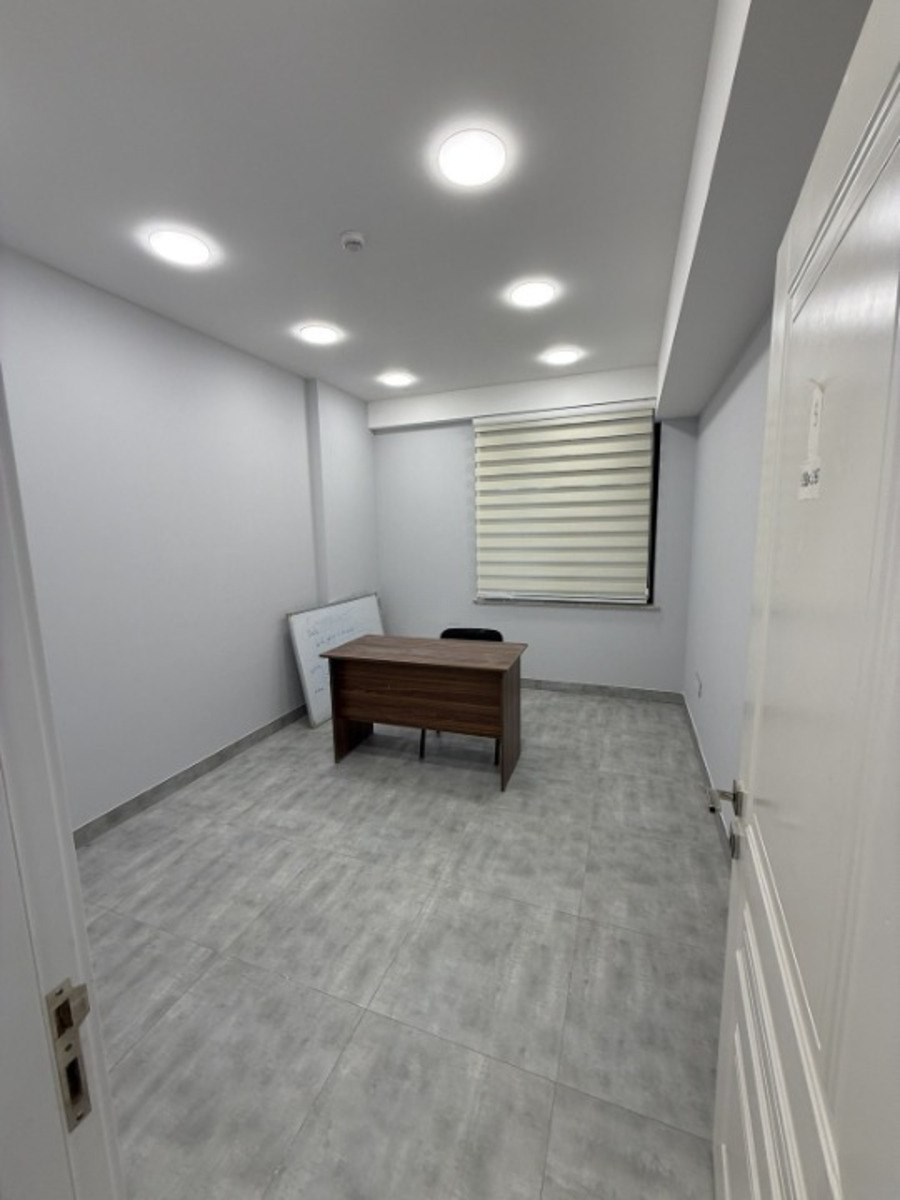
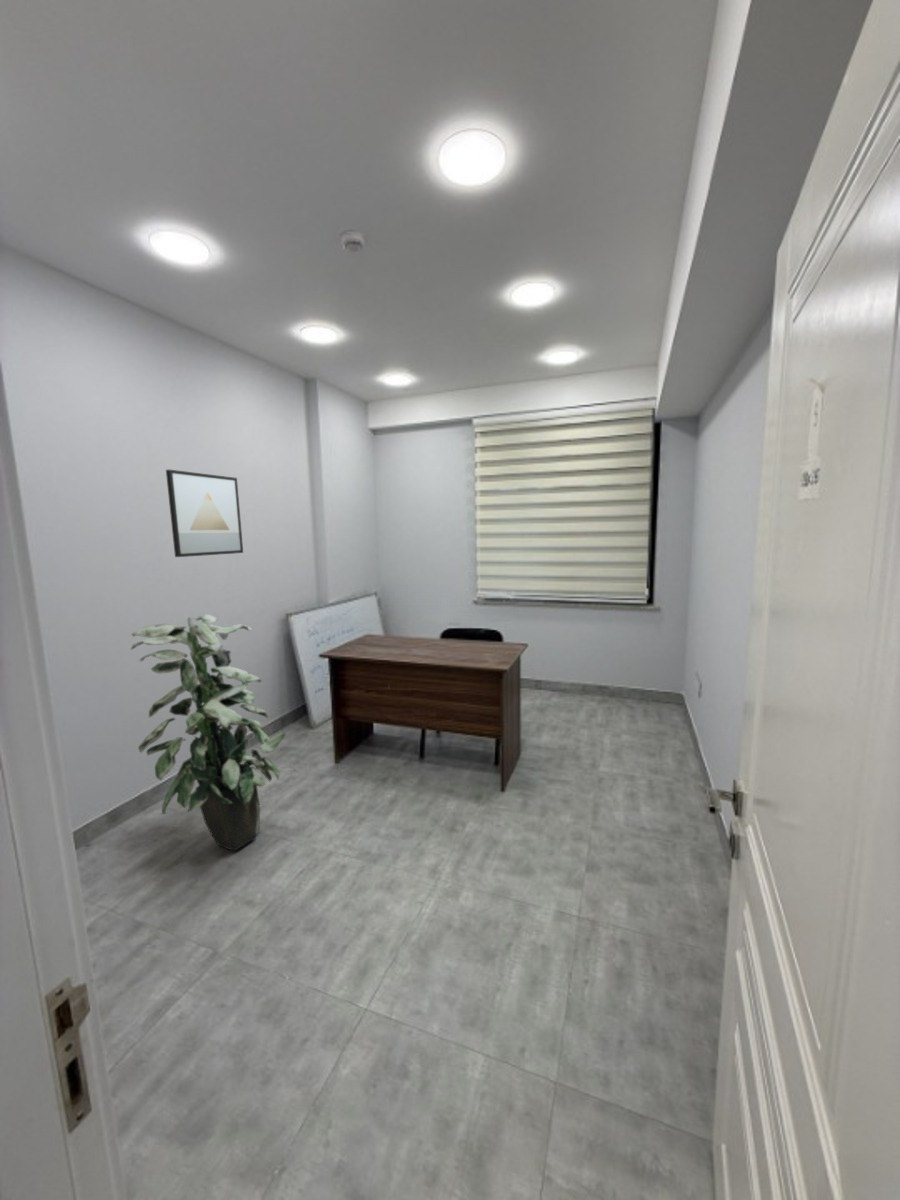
+ wall art [165,469,244,558]
+ indoor plant [130,613,287,852]
